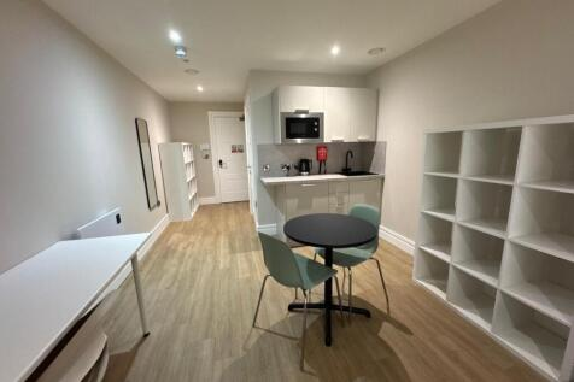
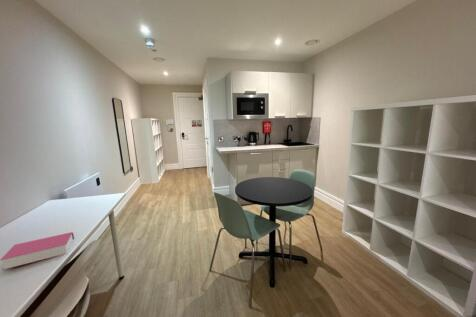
+ book [0,231,75,271]
